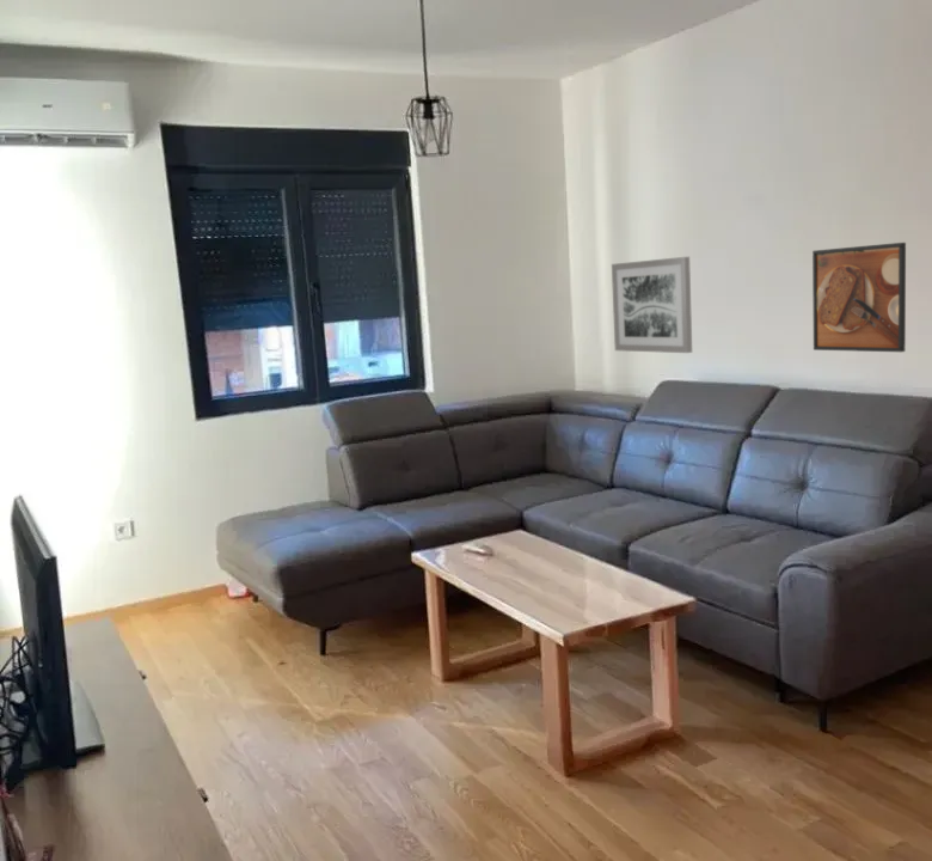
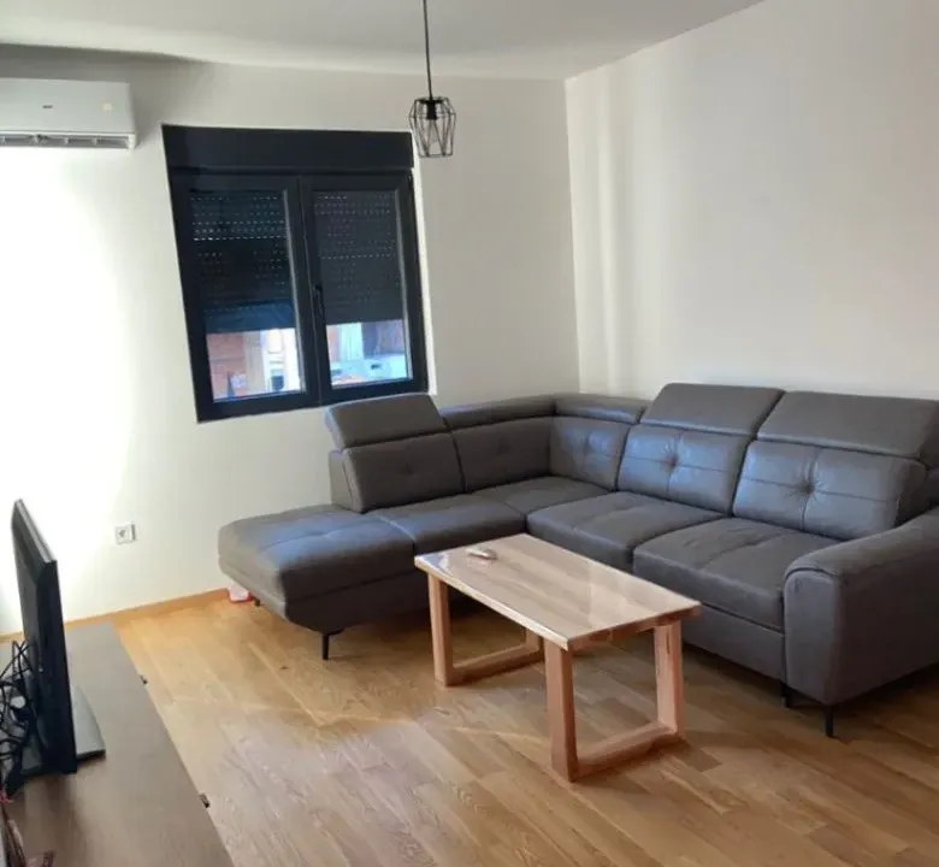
- wall art [611,256,693,354]
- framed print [811,242,907,353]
